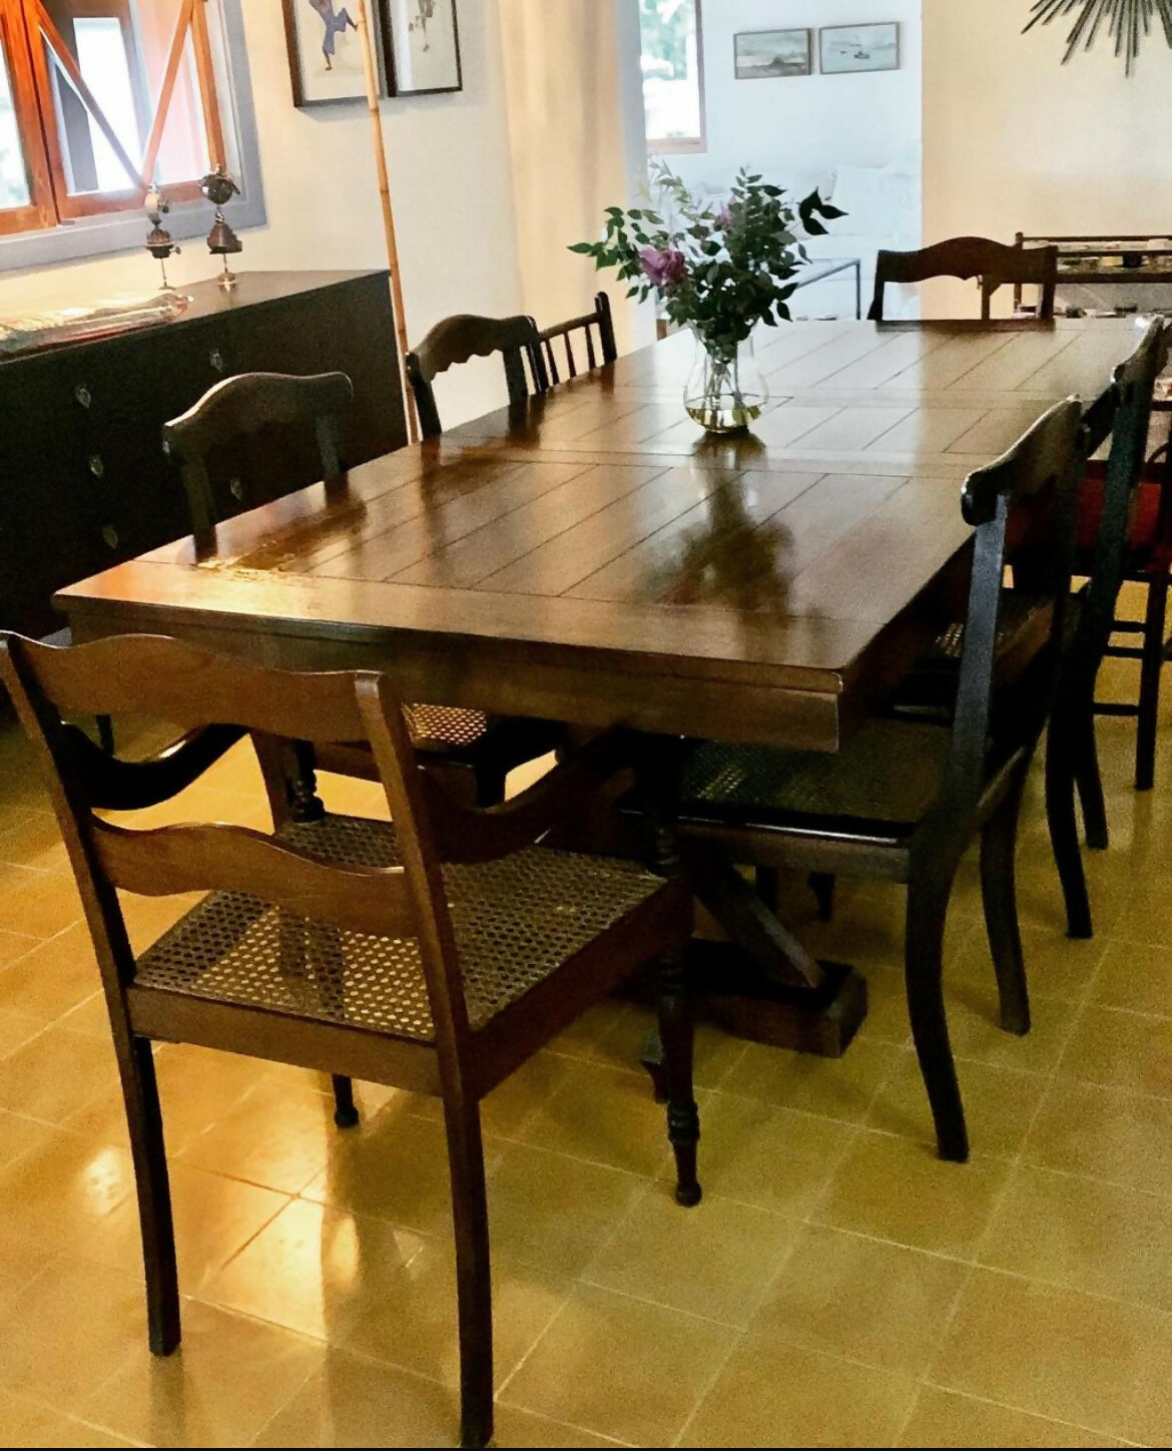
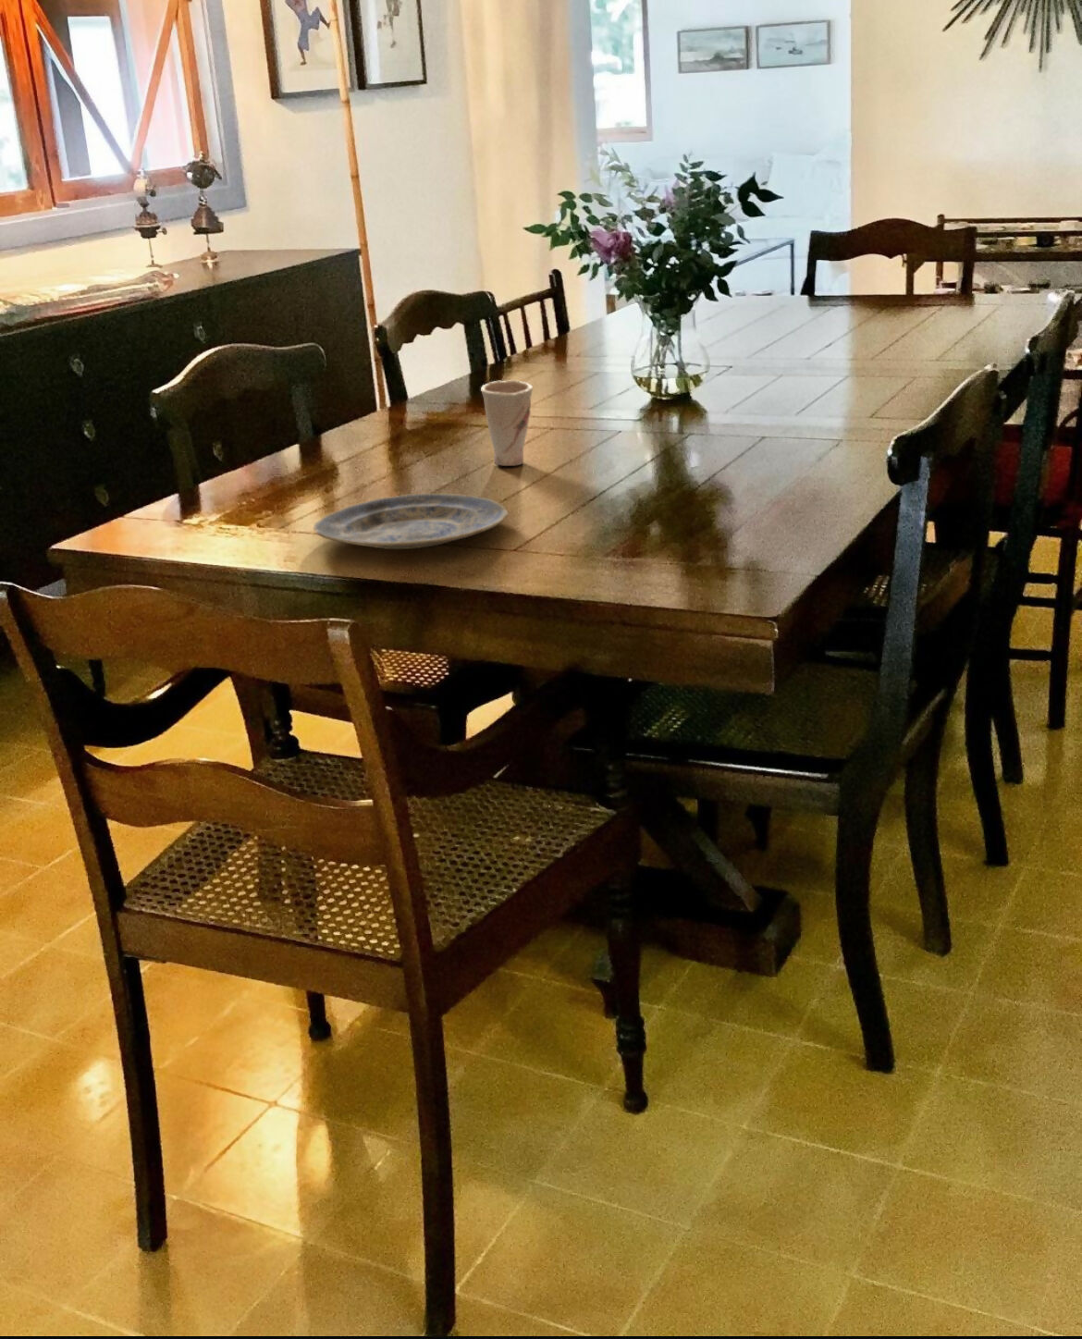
+ cup [480,379,534,467]
+ plate [312,492,509,550]
